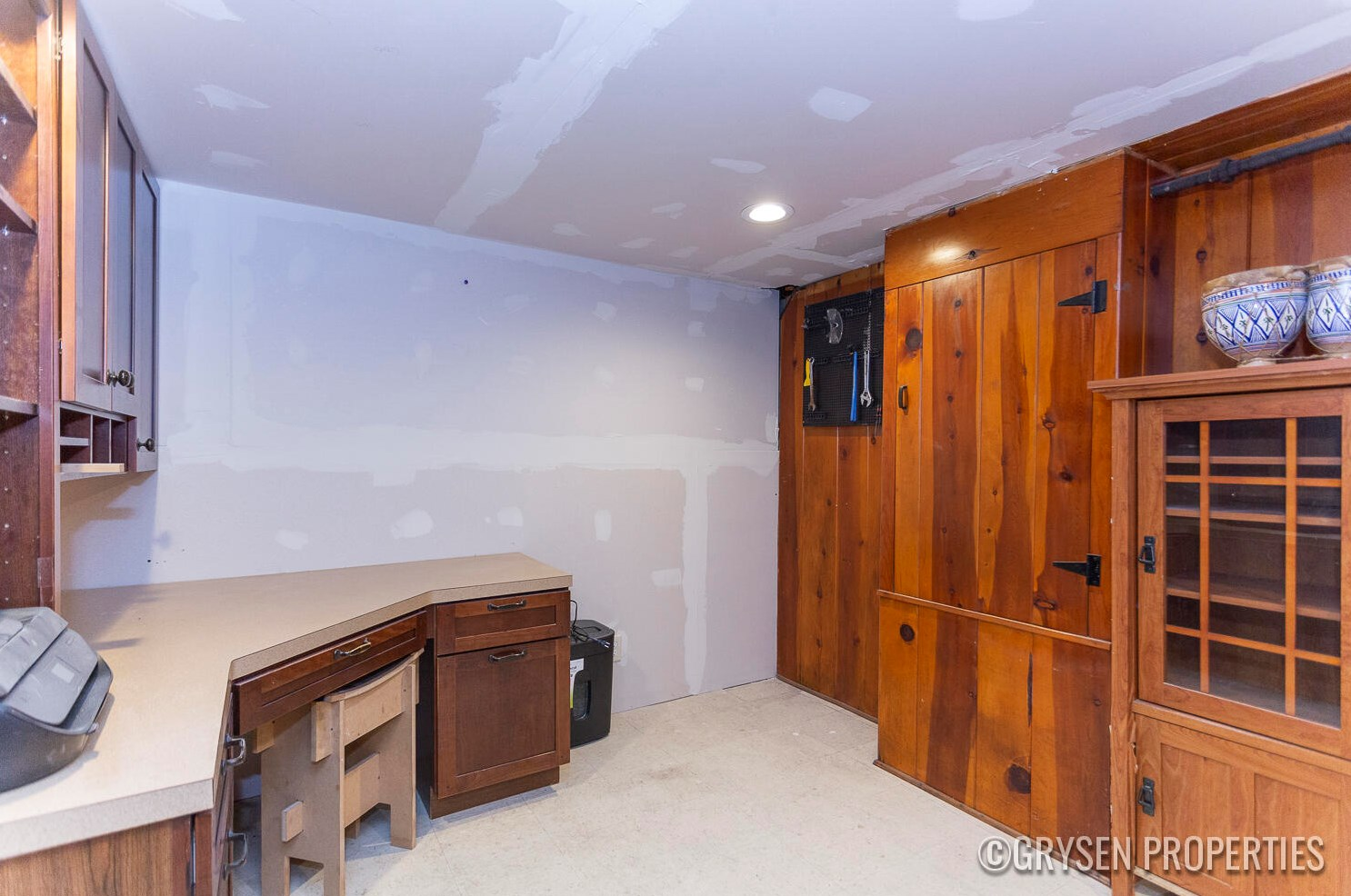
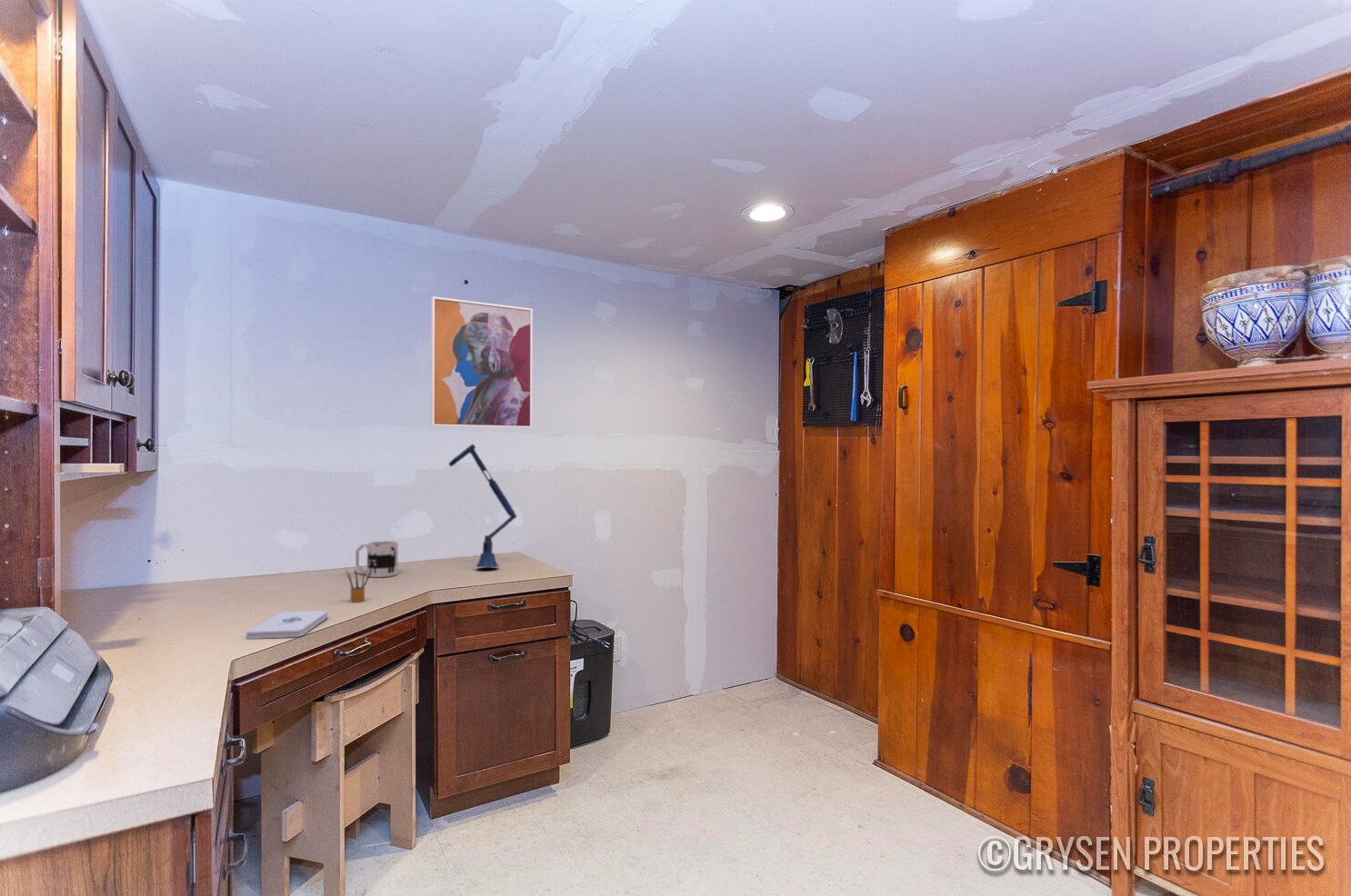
+ desk lamp [448,443,517,568]
+ wall art [430,295,534,429]
+ notepad [245,610,329,640]
+ mug [355,540,399,578]
+ pencil box [345,567,372,603]
